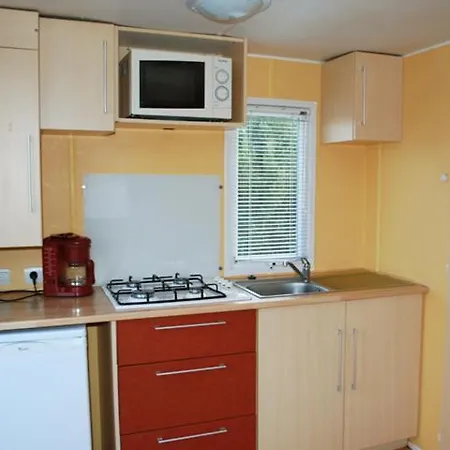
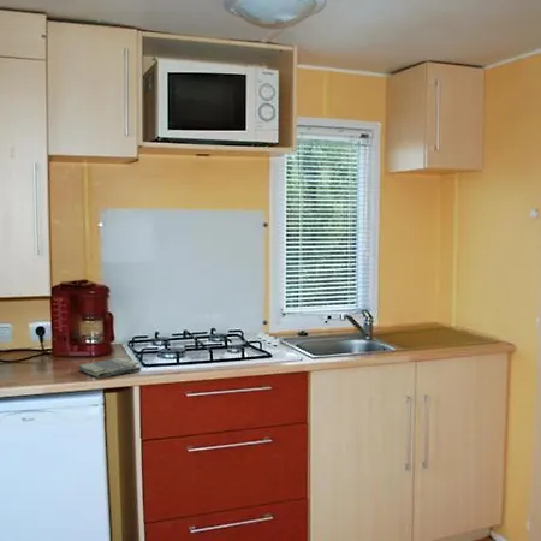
+ dish towel [77,357,142,379]
